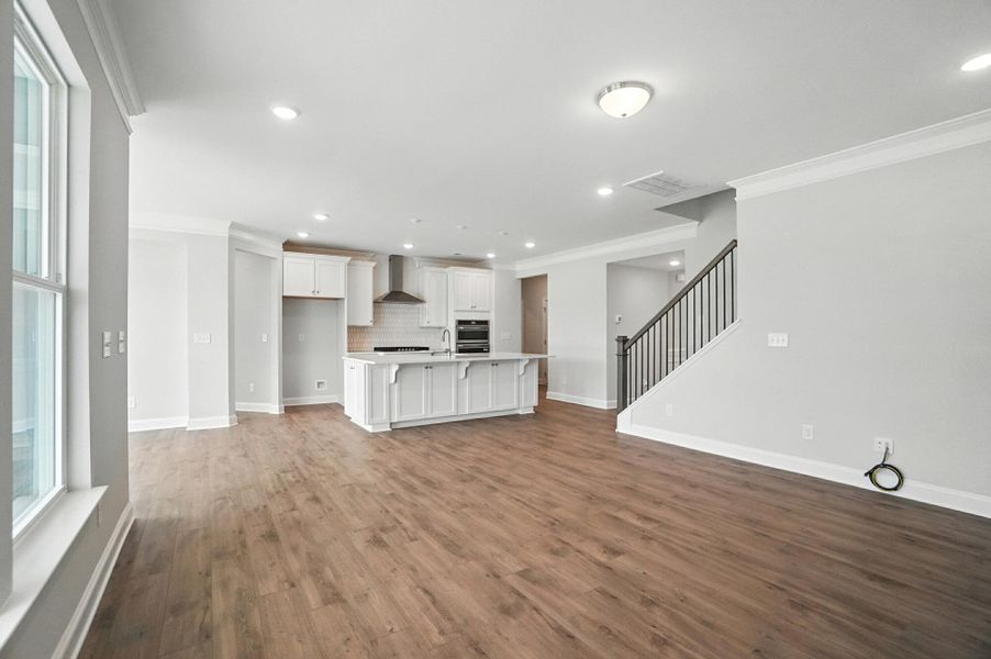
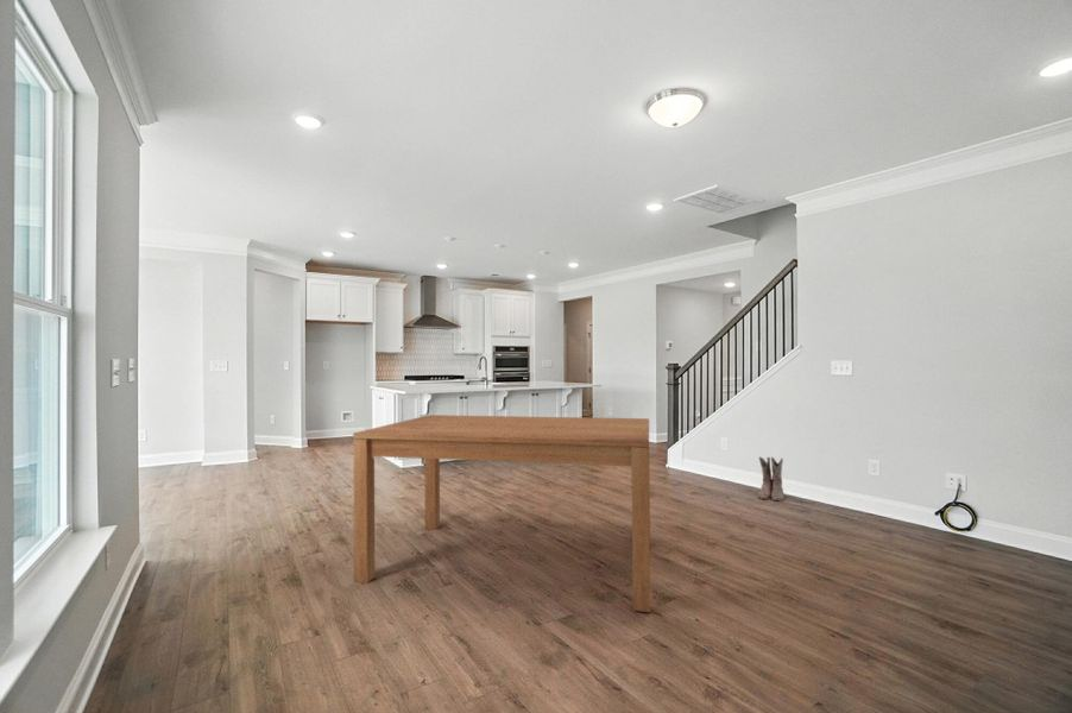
+ boots [757,455,786,503]
+ dining table [352,414,651,613]
